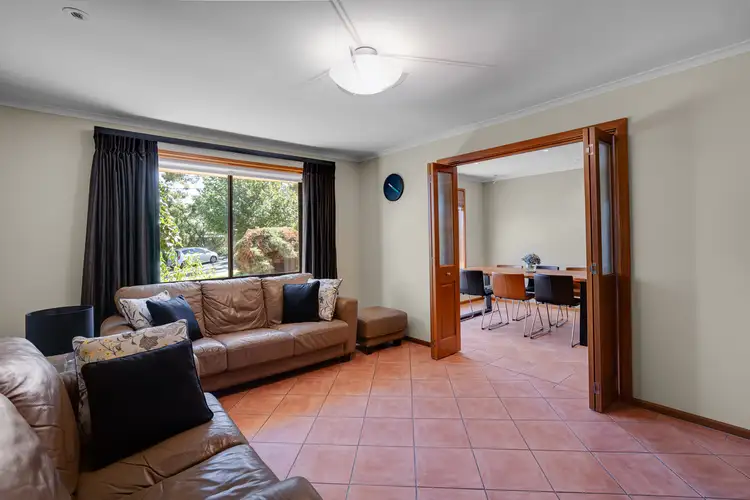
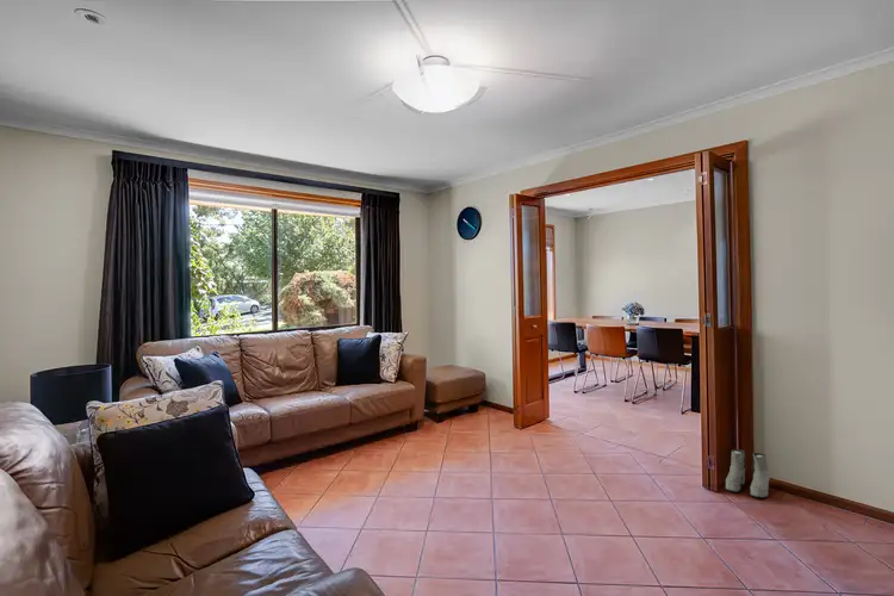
+ boots [725,448,771,498]
